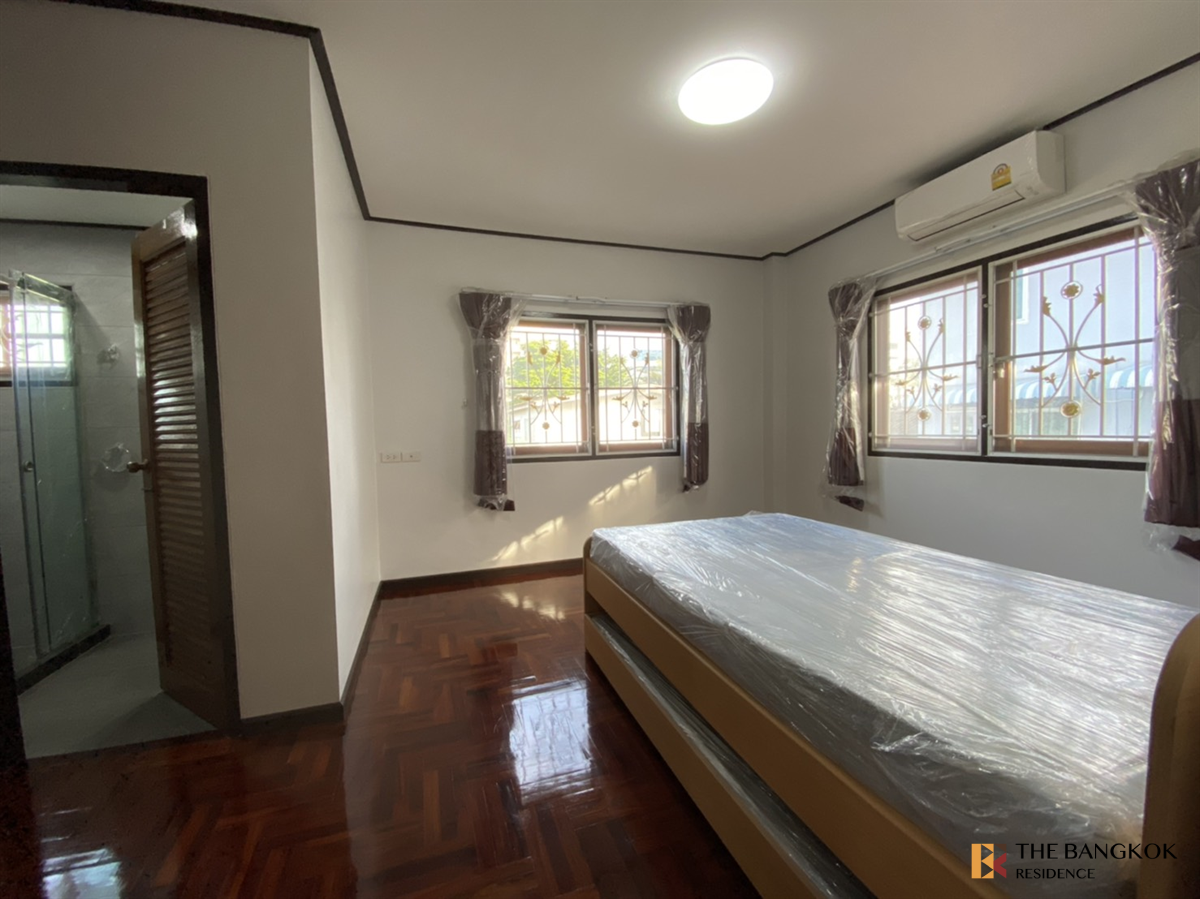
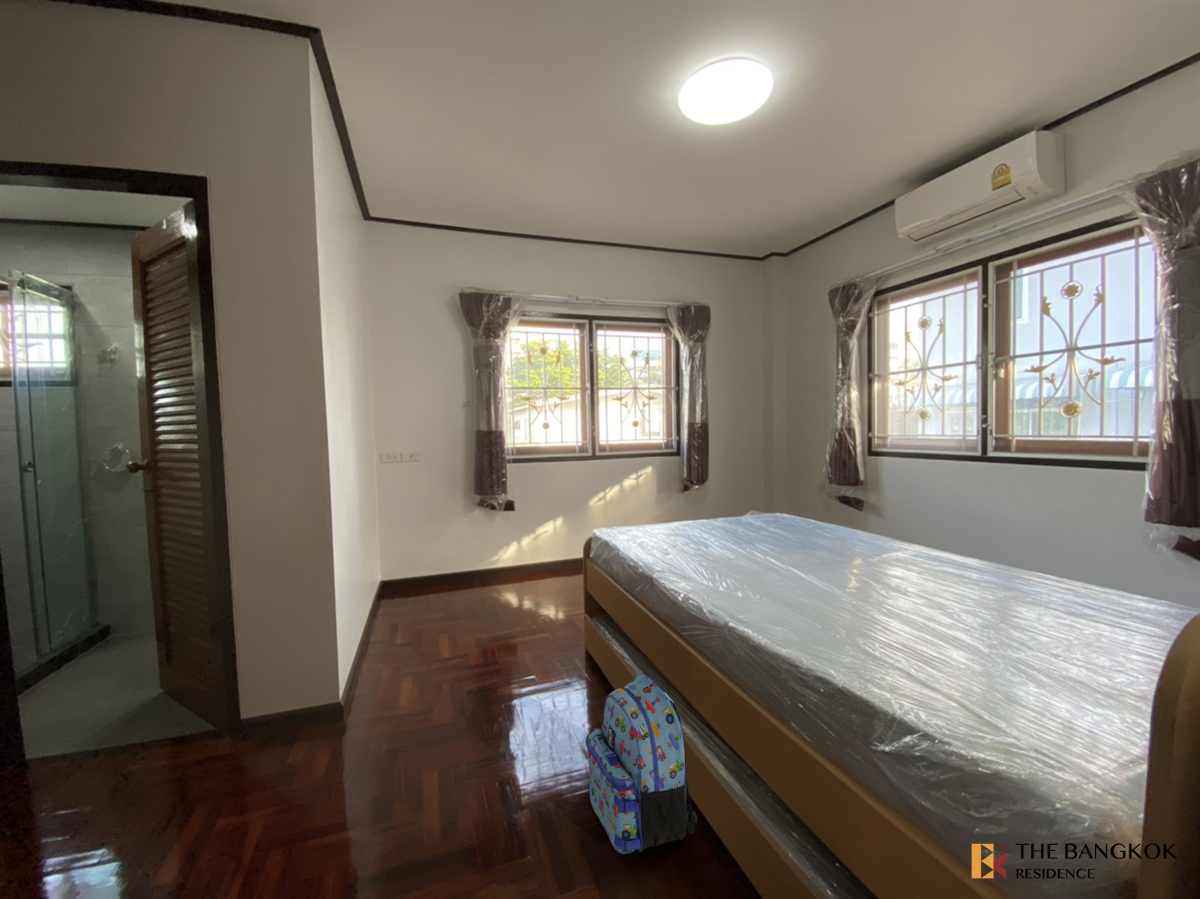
+ backpack [585,673,698,855]
